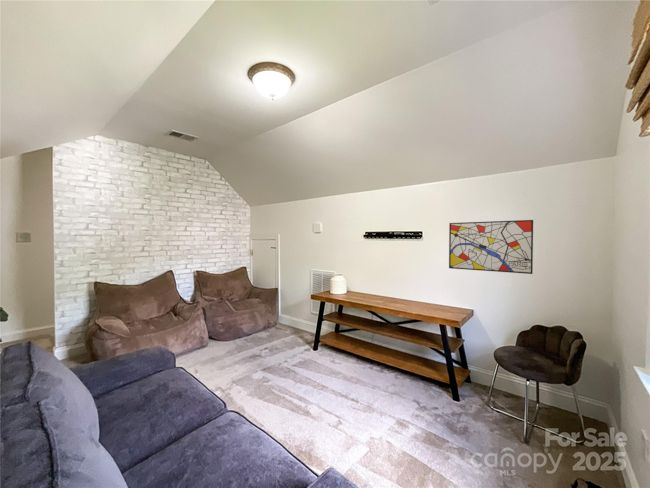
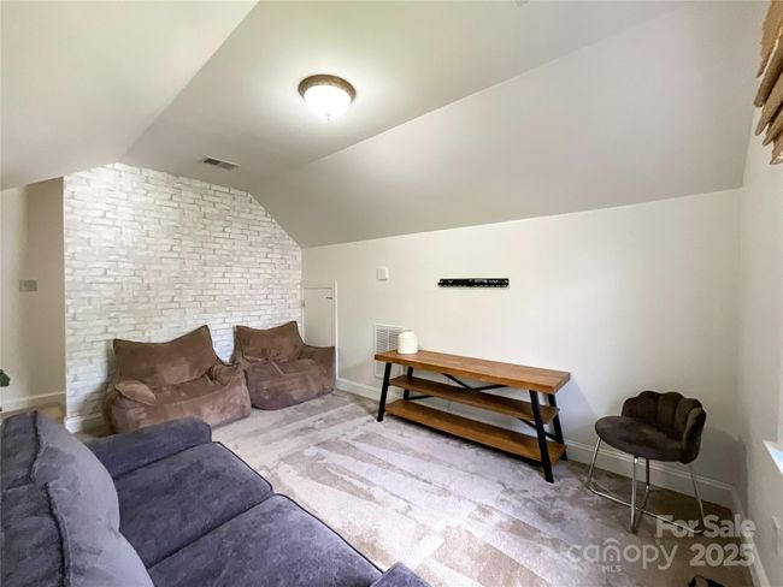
- wall art [448,219,534,275]
